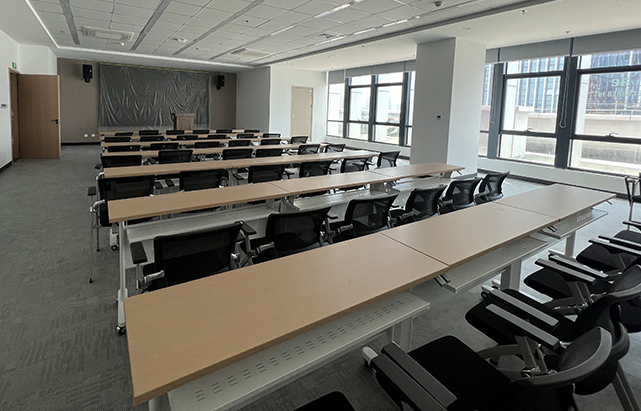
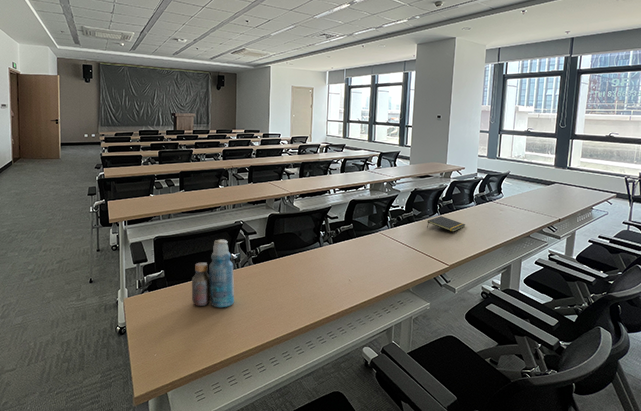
+ notepad [426,215,467,233]
+ bottle [191,238,235,308]
